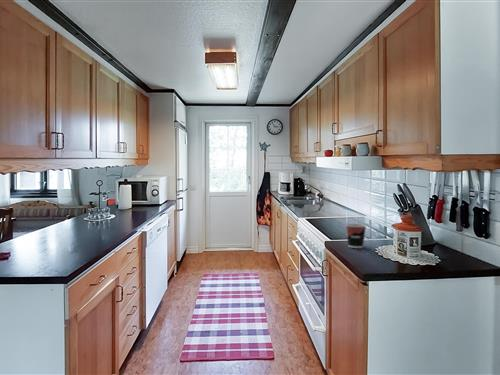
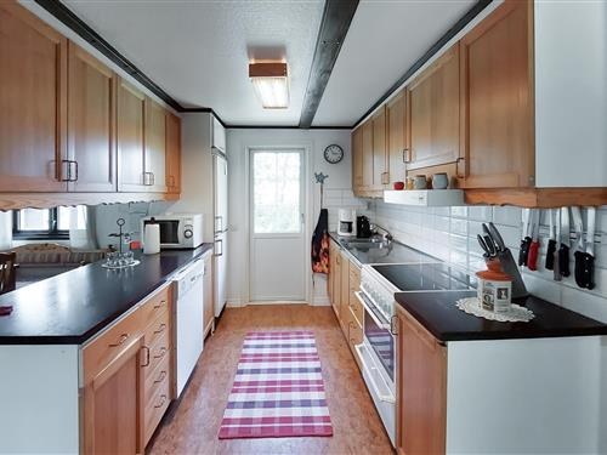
- cup [345,223,367,249]
